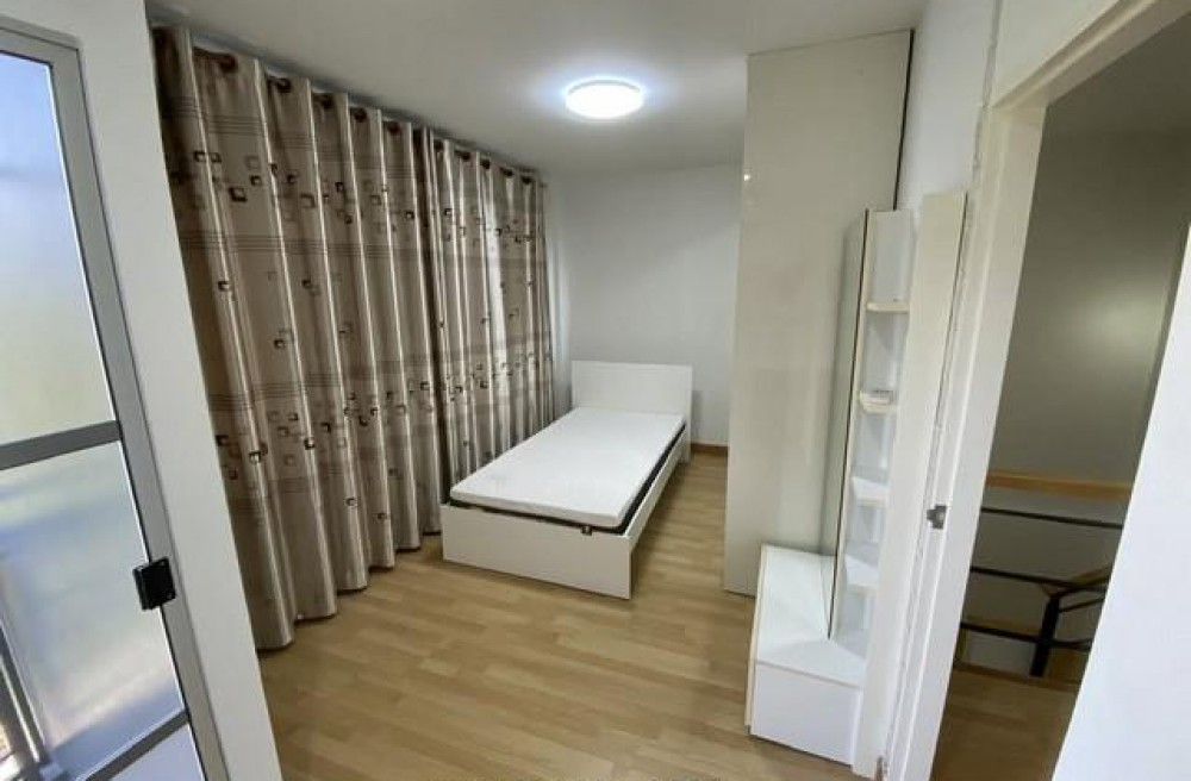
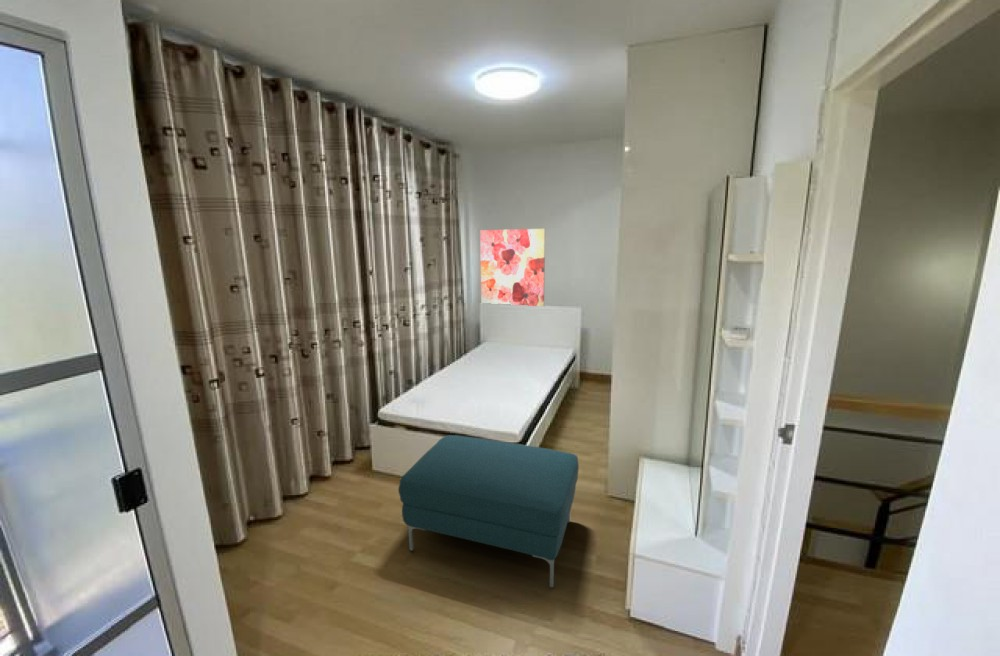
+ wall art [479,228,546,307]
+ ottoman [397,434,580,589]
